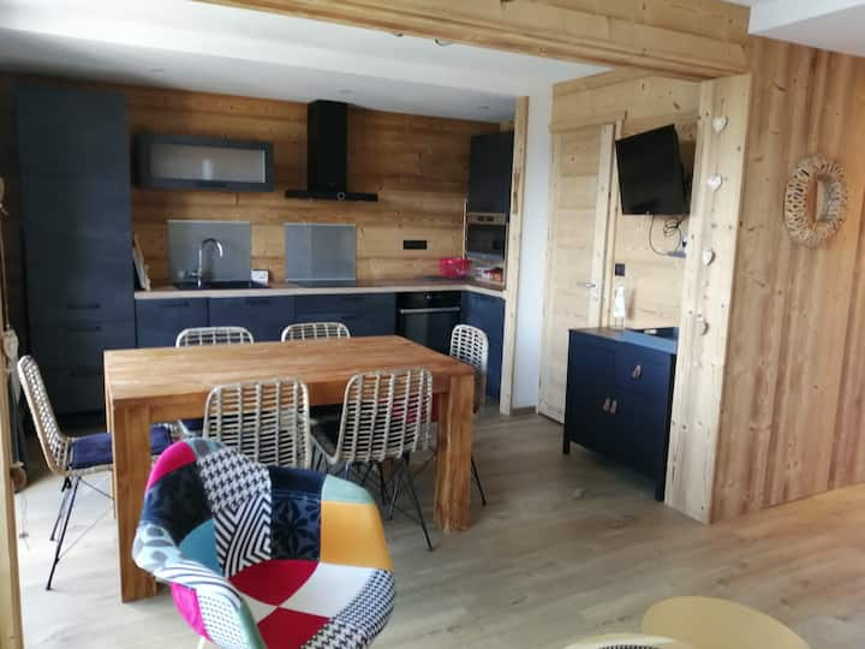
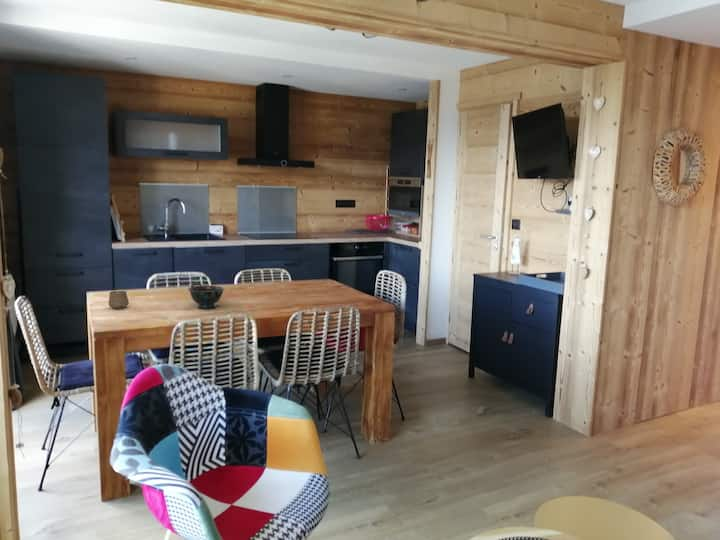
+ cup [108,290,130,309]
+ bowl [187,282,226,310]
